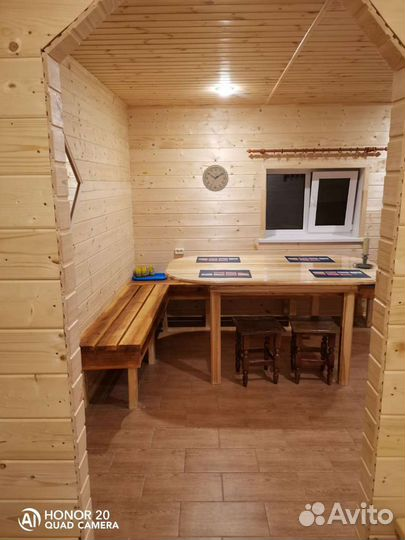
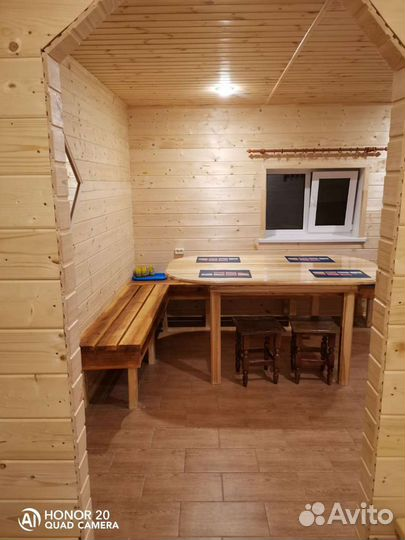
- candle holder [352,237,374,269]
- wall clock [202,164,229,192]
